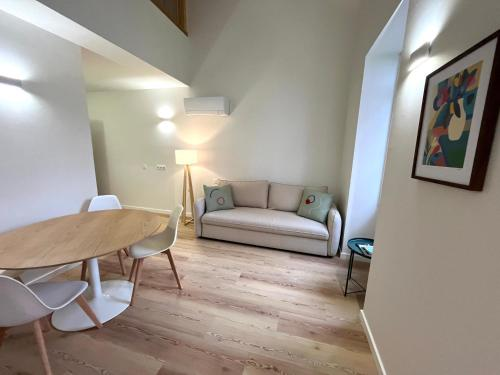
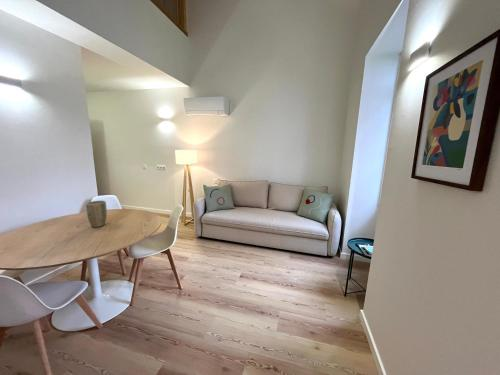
+ plant pot [85,200,108,228]
